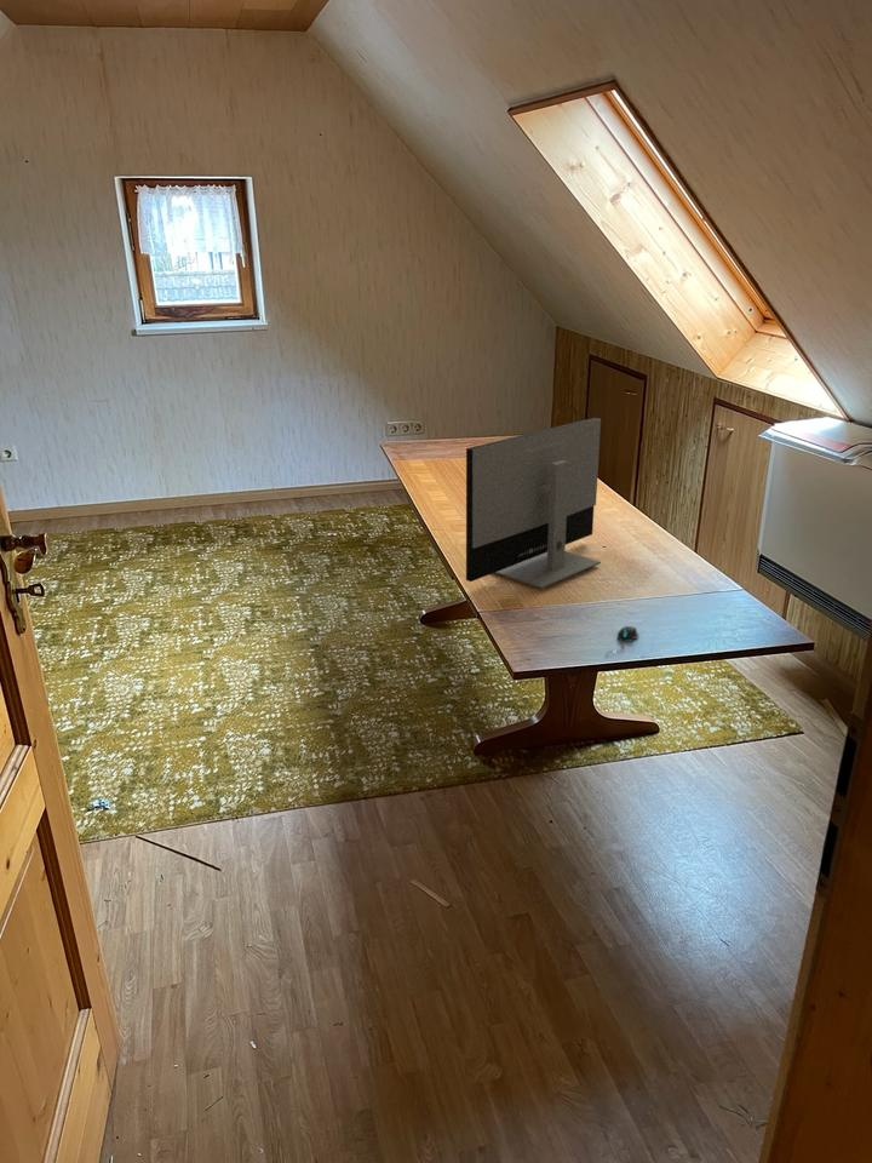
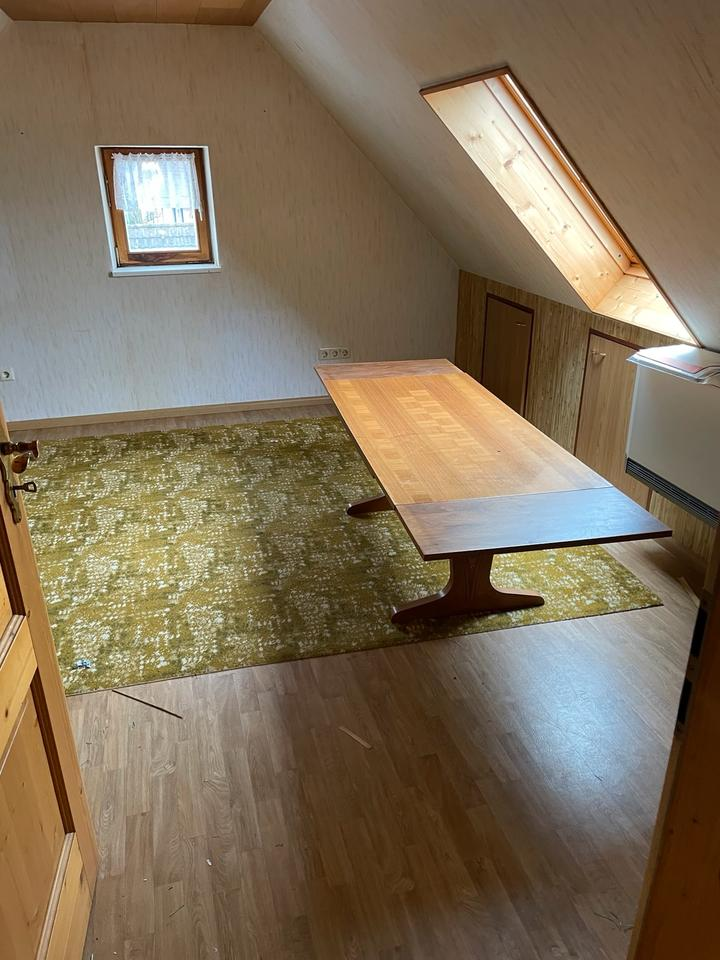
- monitor [465,417,602,590]
- mouse [604,625,639,658]
